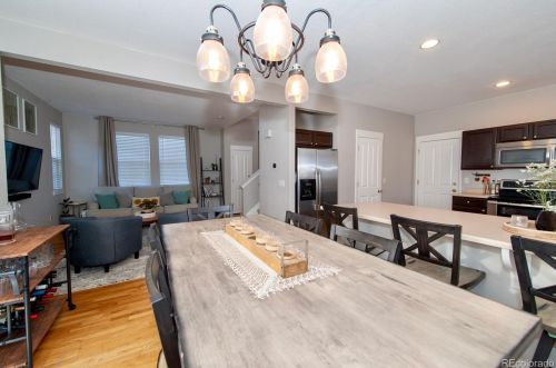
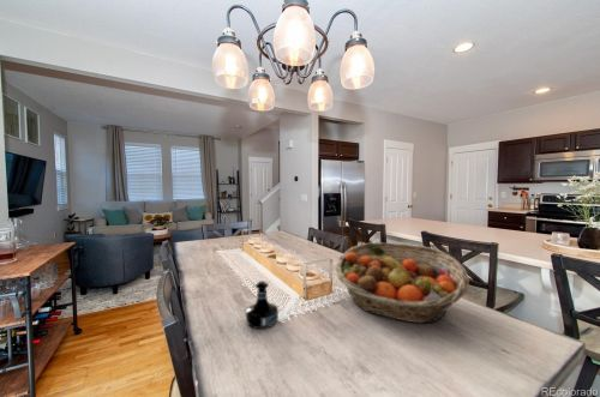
+ fruit basket [335,241,470,324]
+ tequila bottle [245,279,280,330]
